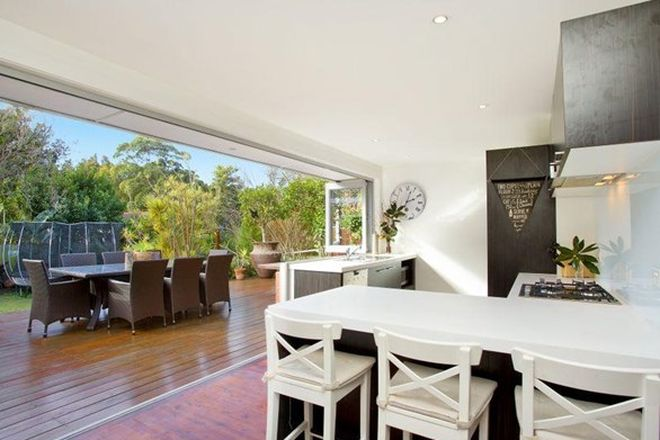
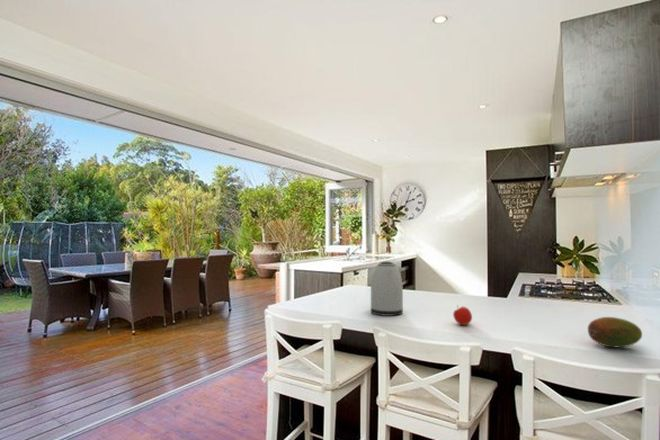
+ kettle [370,261,404,317]
+ fruit [587,316,643,348]
+ fruit [452,304,473,326]
